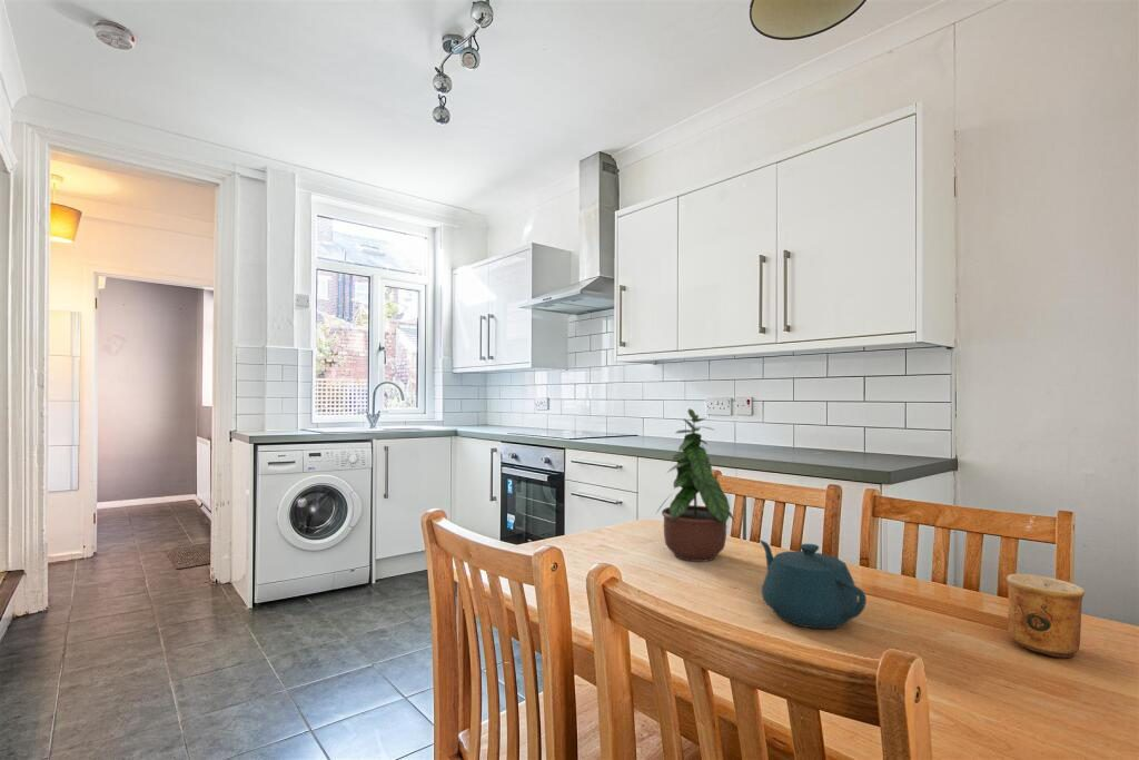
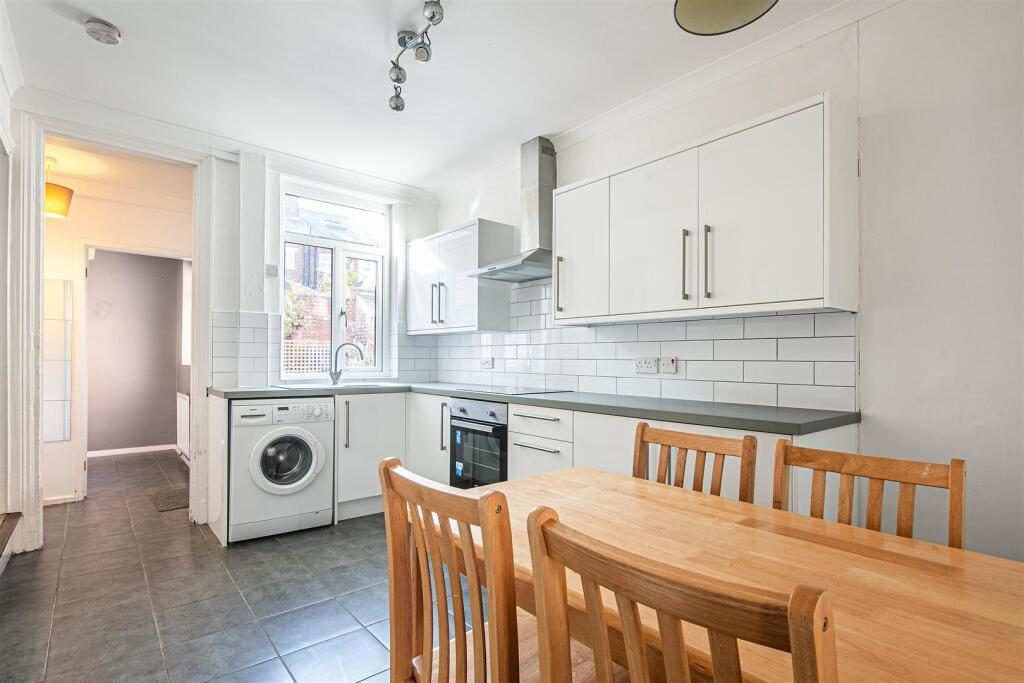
- cup [1006,573,1086,659]
- teapot [759,539,868,630]
- potted plant [656,408,735,563]
